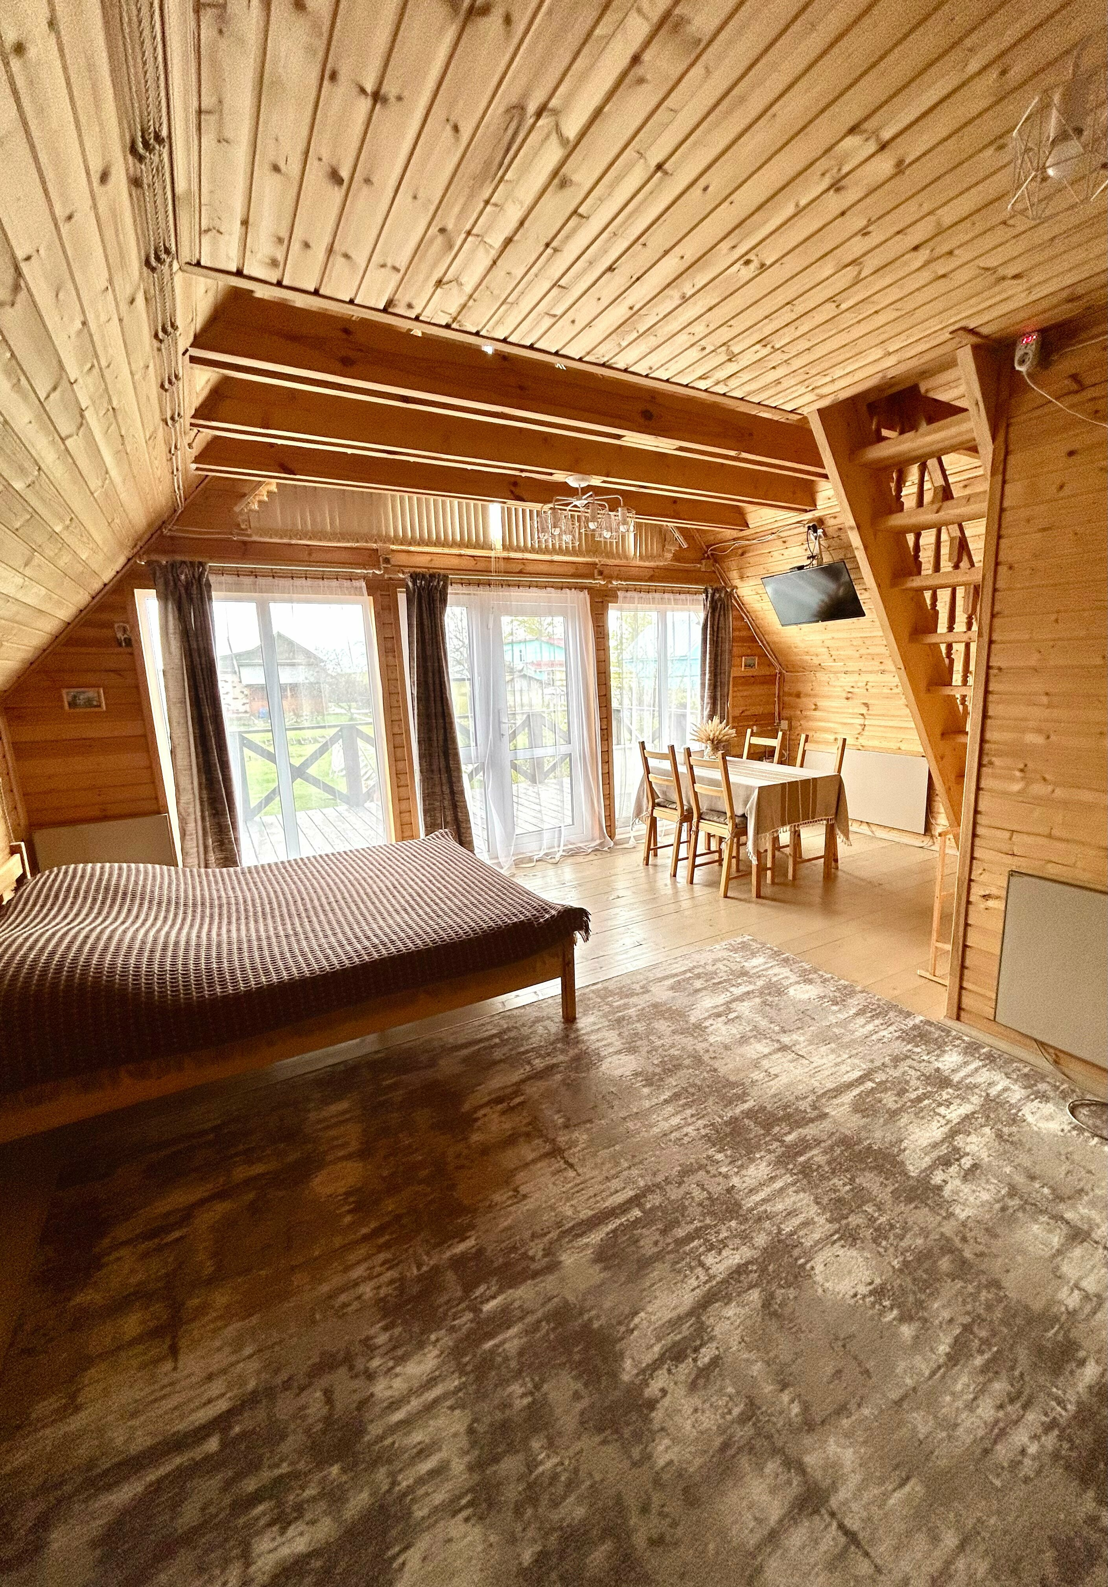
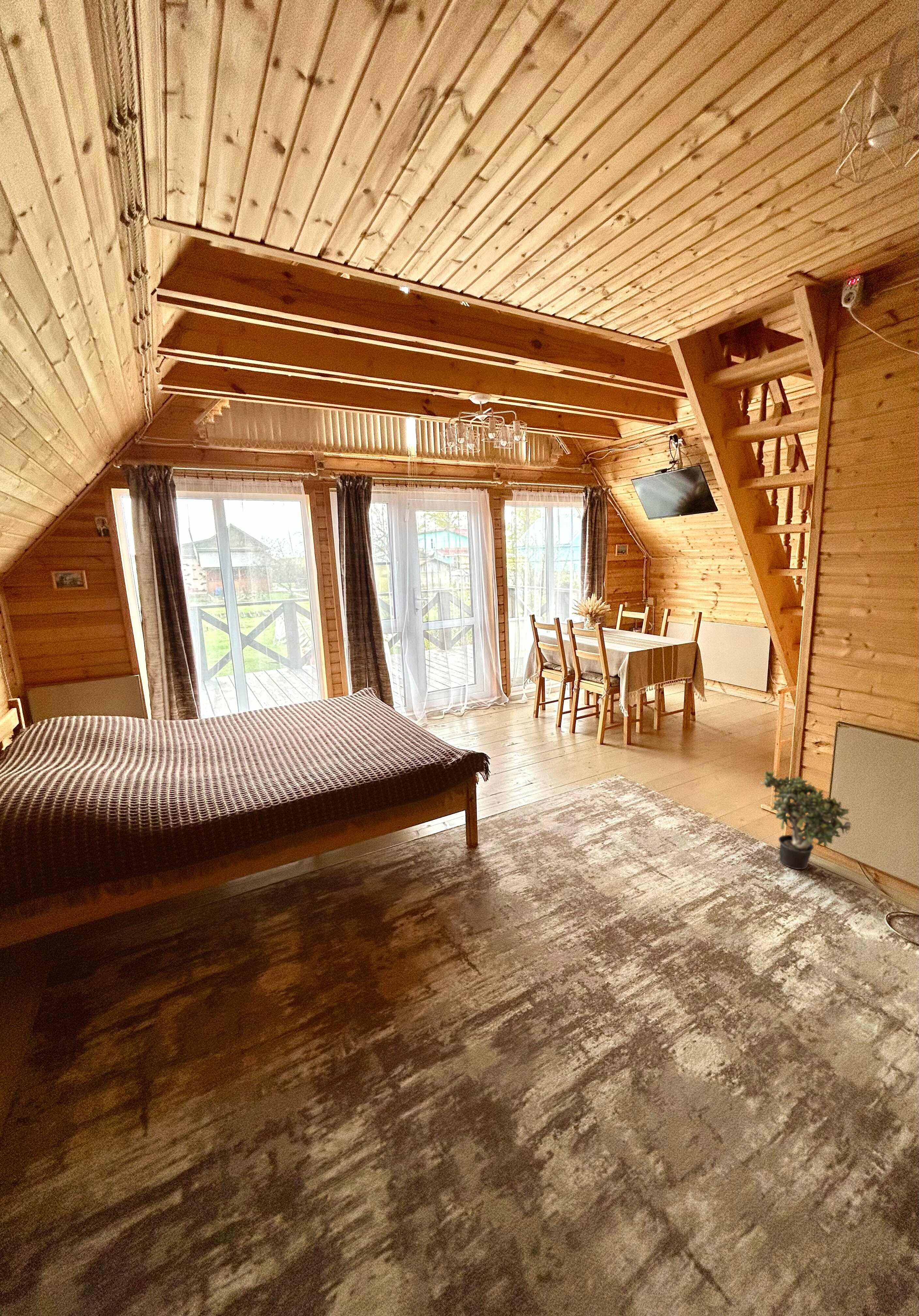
+ potted plant [760,770,851,869]
